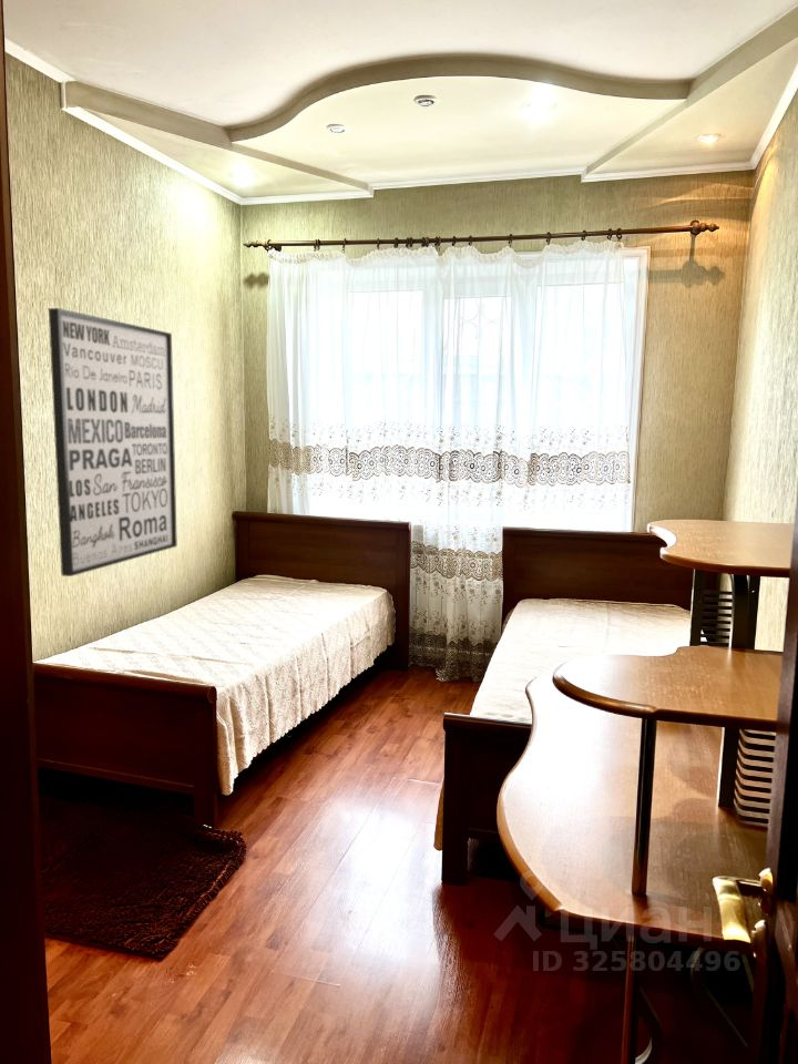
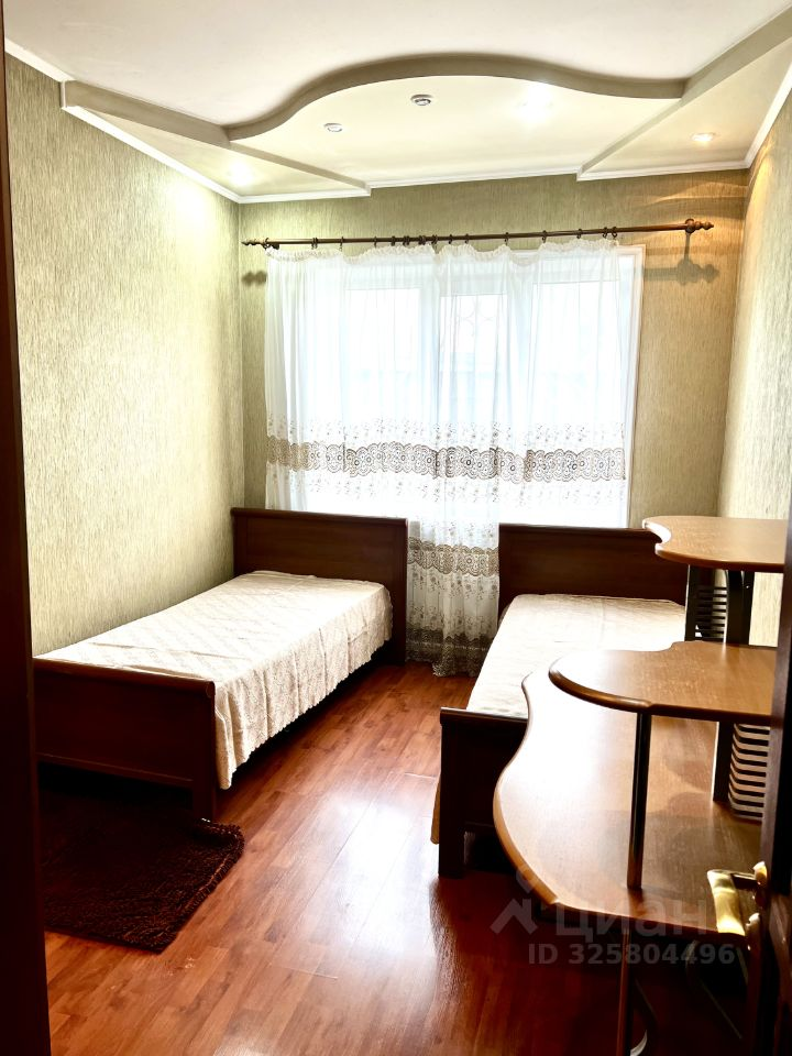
- wall art [48,307,178,577]
